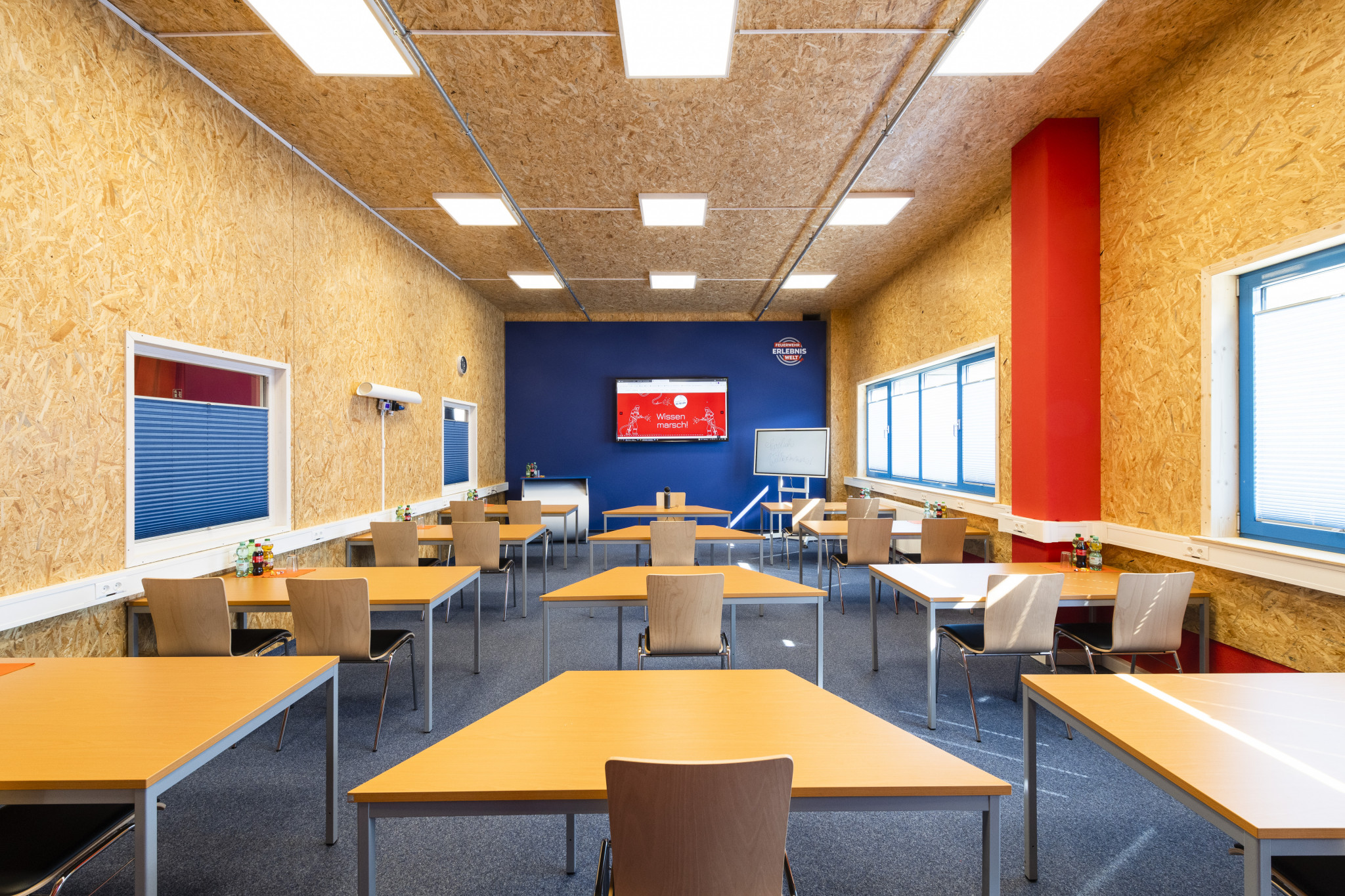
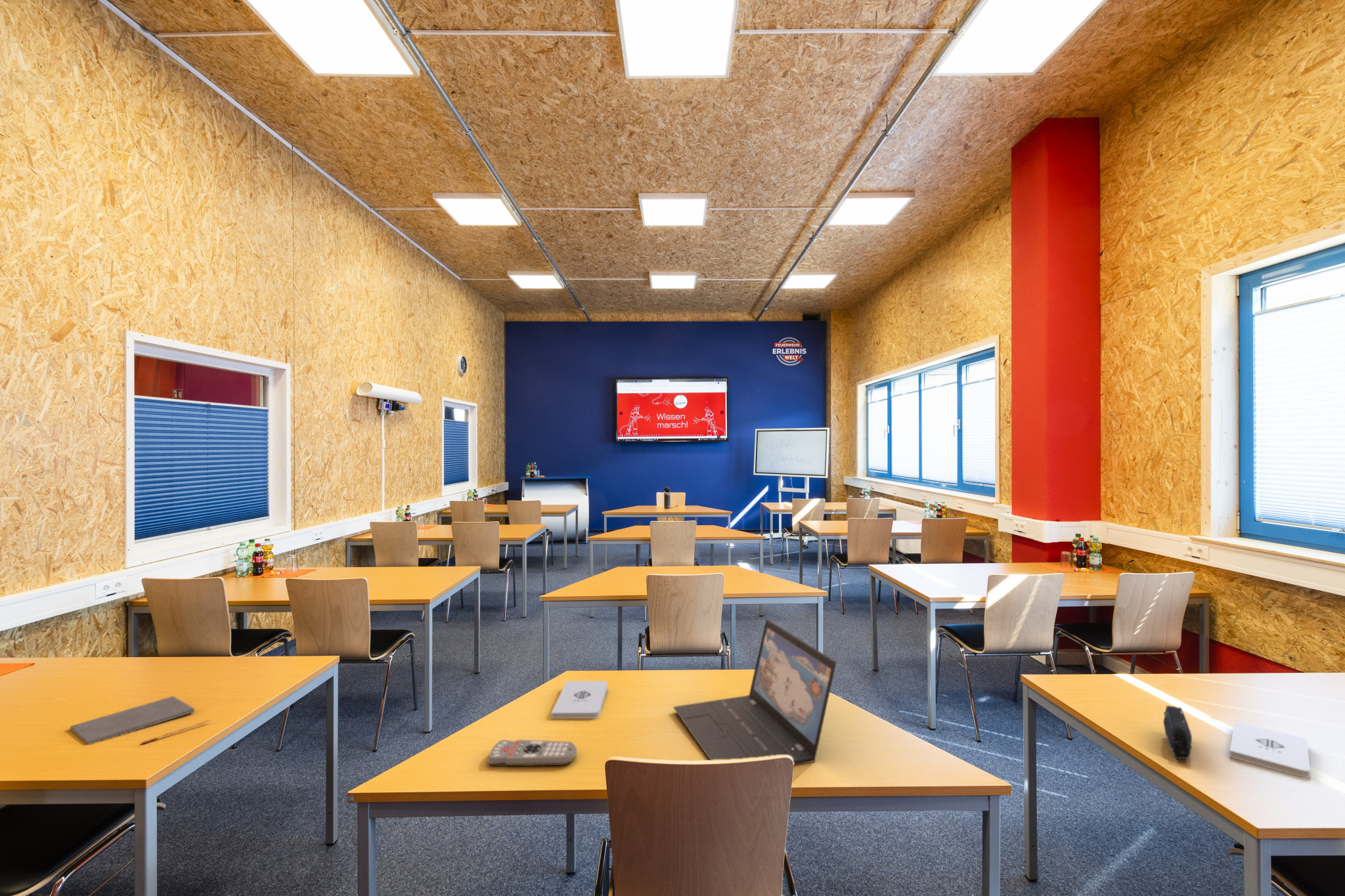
+ laptop [672,619,837,766]
+ pencil case [1162,705,1193,760]
+ notepad [70,695,195,745]
+ notepad [1229,720,1311,779]
+ remote control [487,739,577,767]
+ notepad [550,680,608,719]
+ pen [140,719,211,745]
